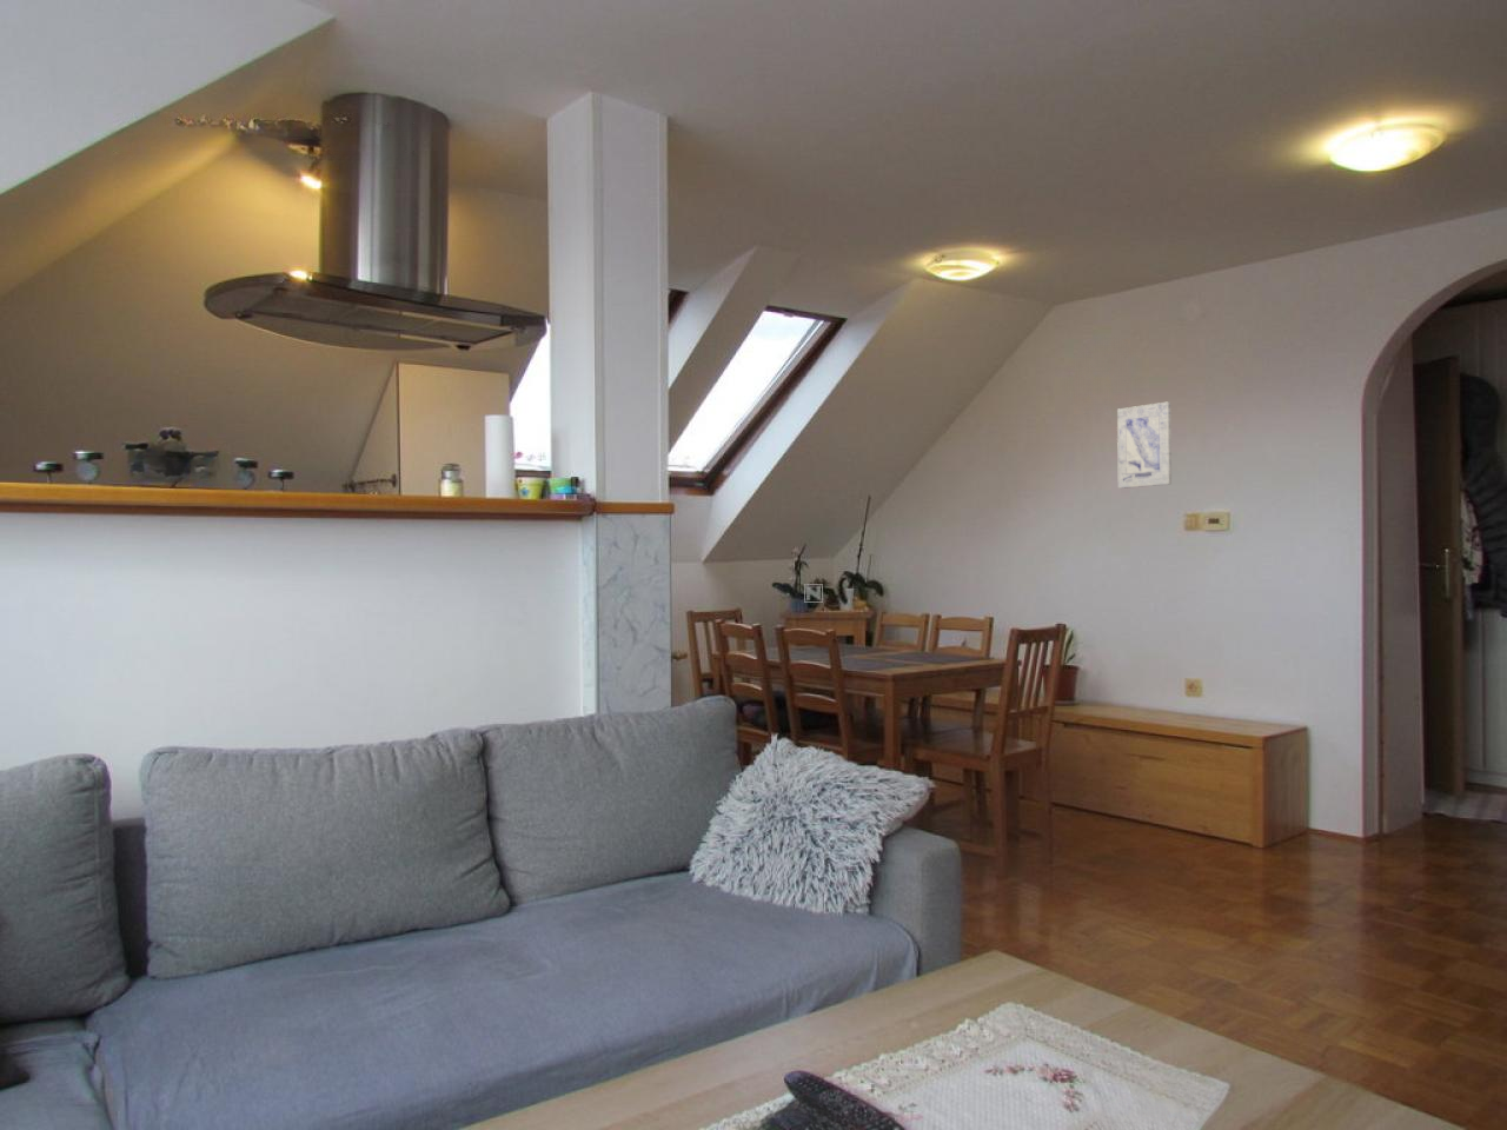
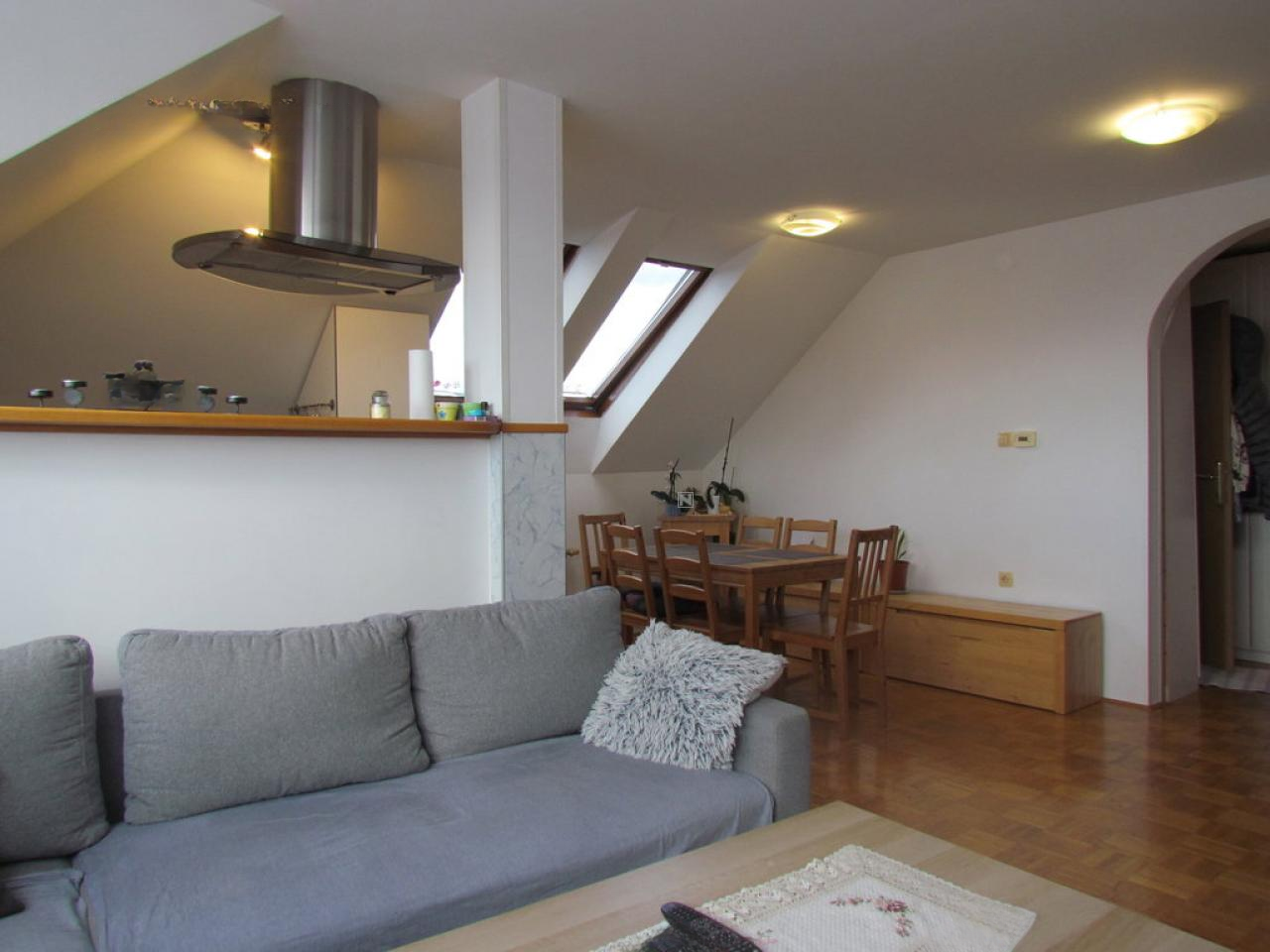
- wall art [1117,401,1172,490]
